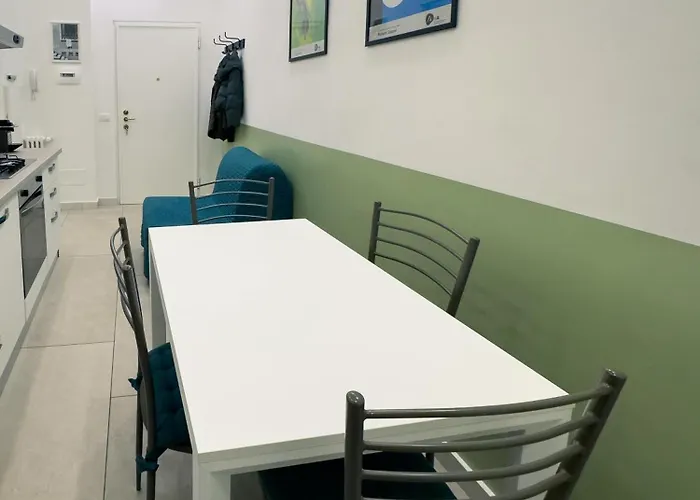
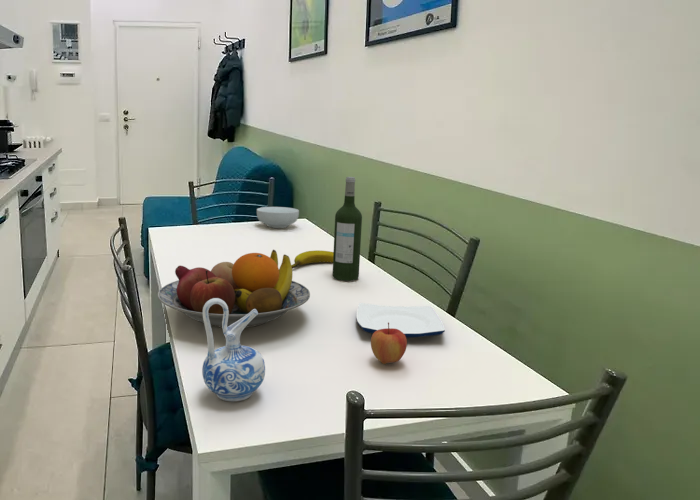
+ banana [291,249,334,269]
+ cereal bowl [256,206,300,229]
+ apple [370,323,408,365]
+ ceramic pitcher [201,298,266,402]
+ plate [355,302,446,338]
+ fruit bowl [157,249,311,328]
+ wine bottle [331,176,363,282]
